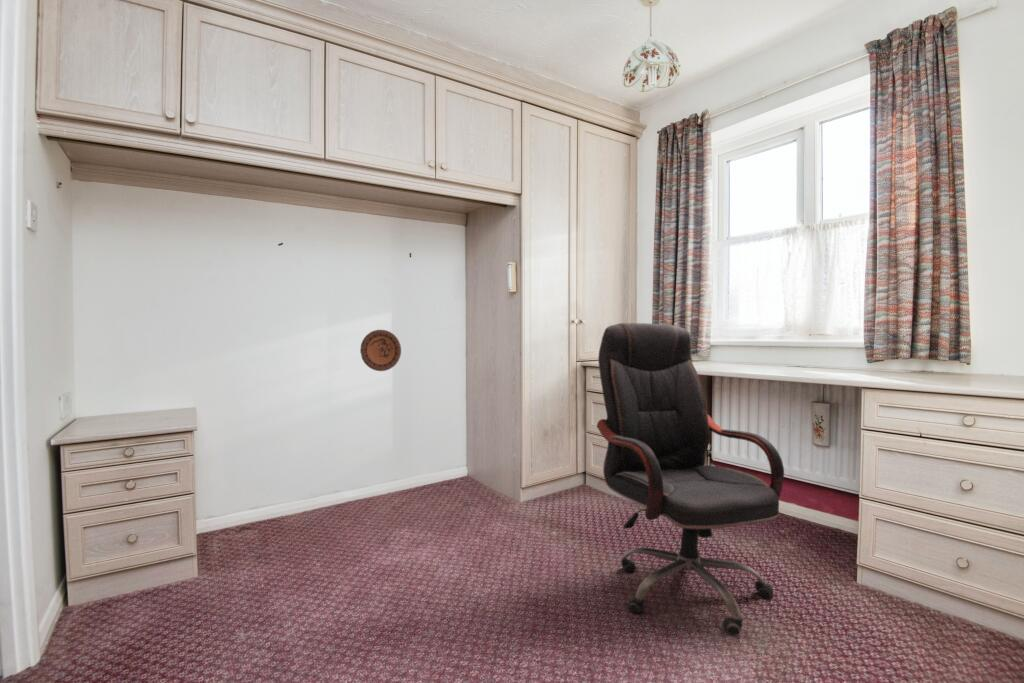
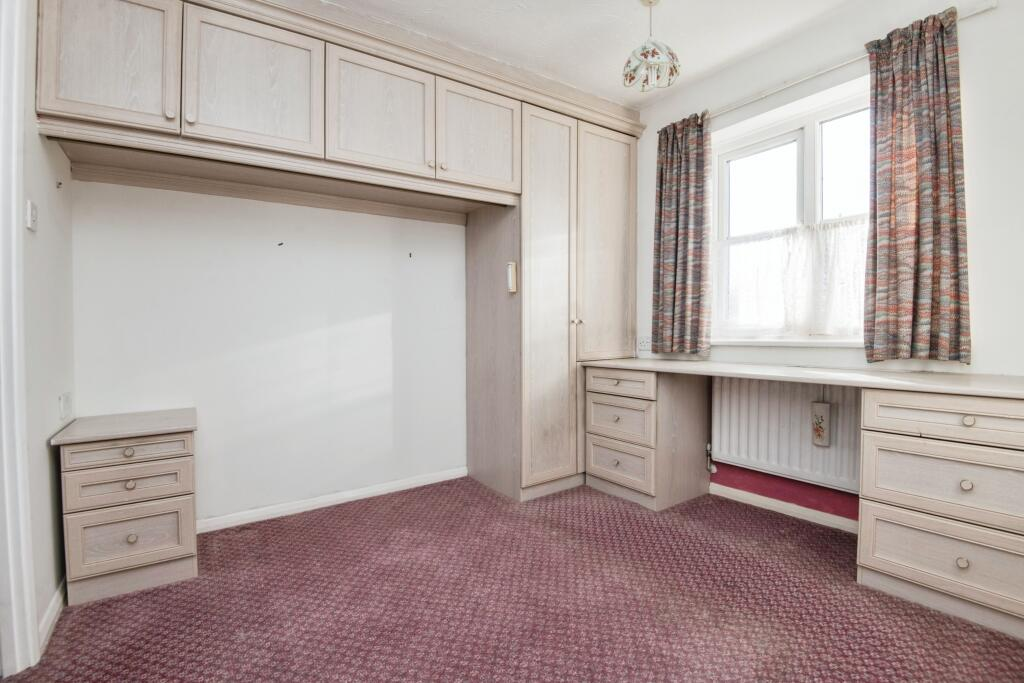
- office chair [596,322,785,635]
- decorative plate [359,329,402,372]
